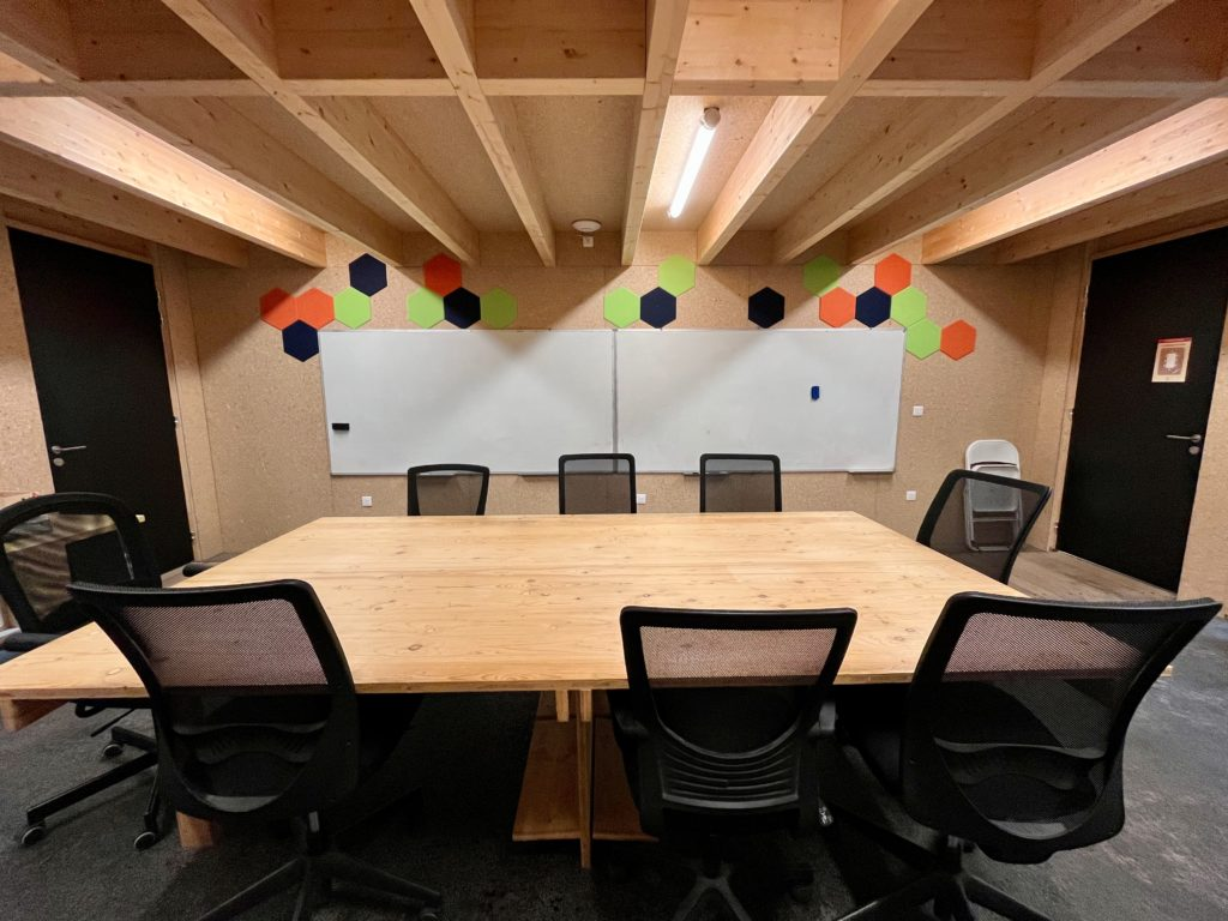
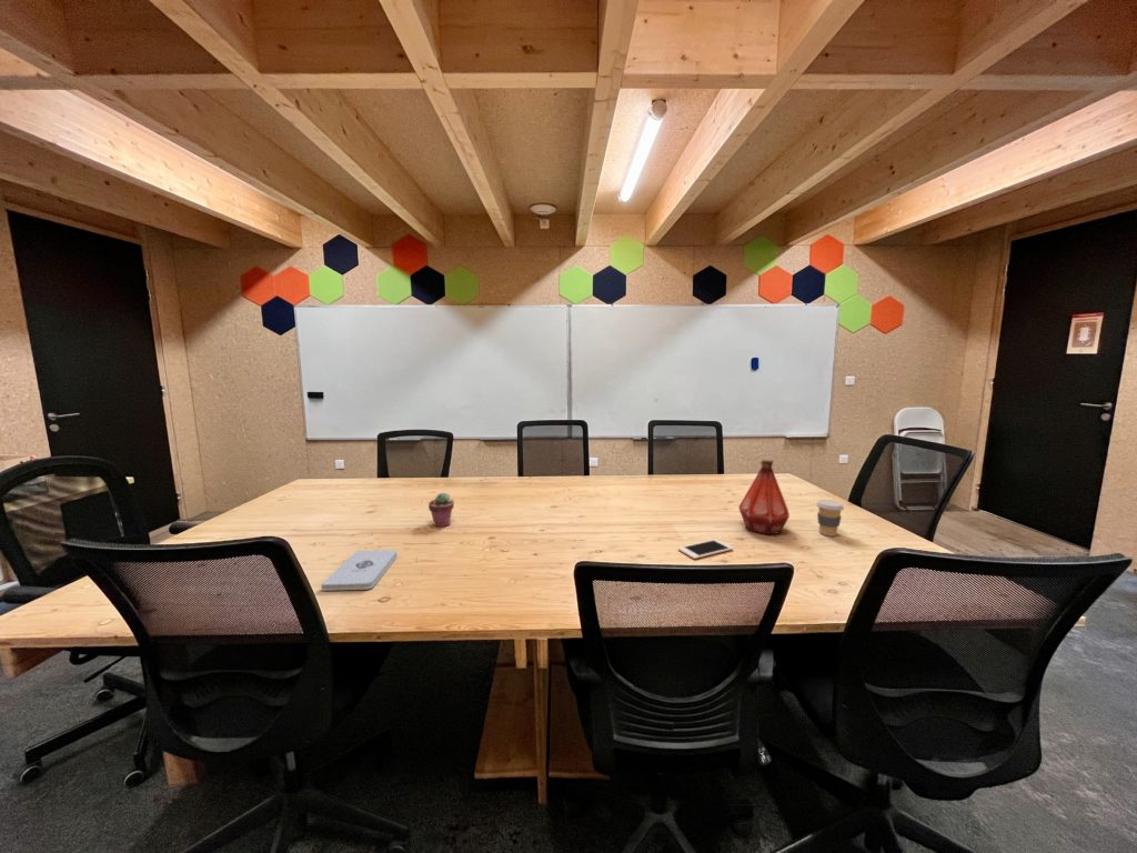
+ potted succulent [427,492,455,528]
+ bottle [737,459,791,535]
+ notepad [320,549,399,592]
+ coffee cup [815,499,845,538]
+ cell phone [677,539,734,560]
